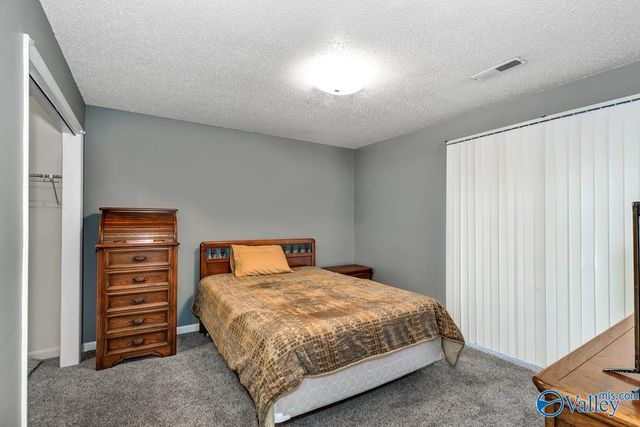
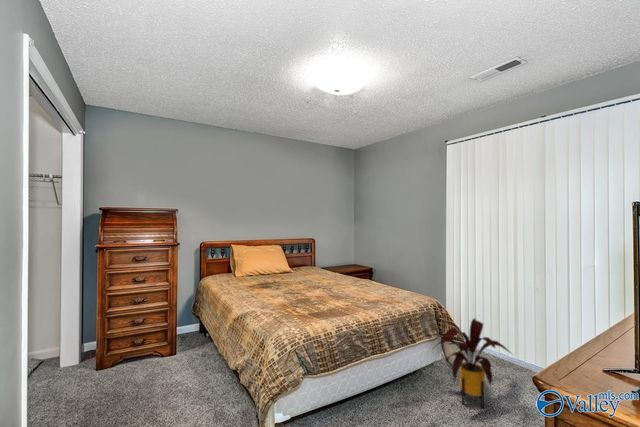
+ house plant [430,317,514,409]
